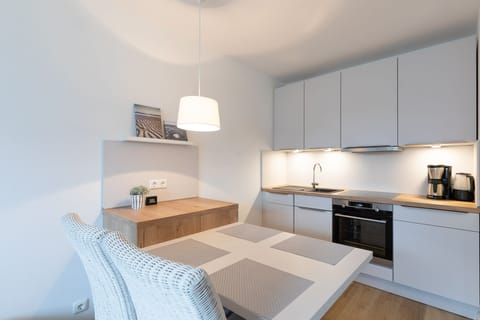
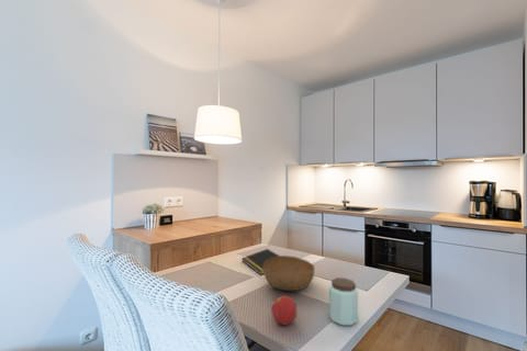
+ notepad [240,248,280,275]
+ peanut butter [328,276,359,327]
+ fruit [270,295,298,326]
+ bowl [264,254,315,292]
